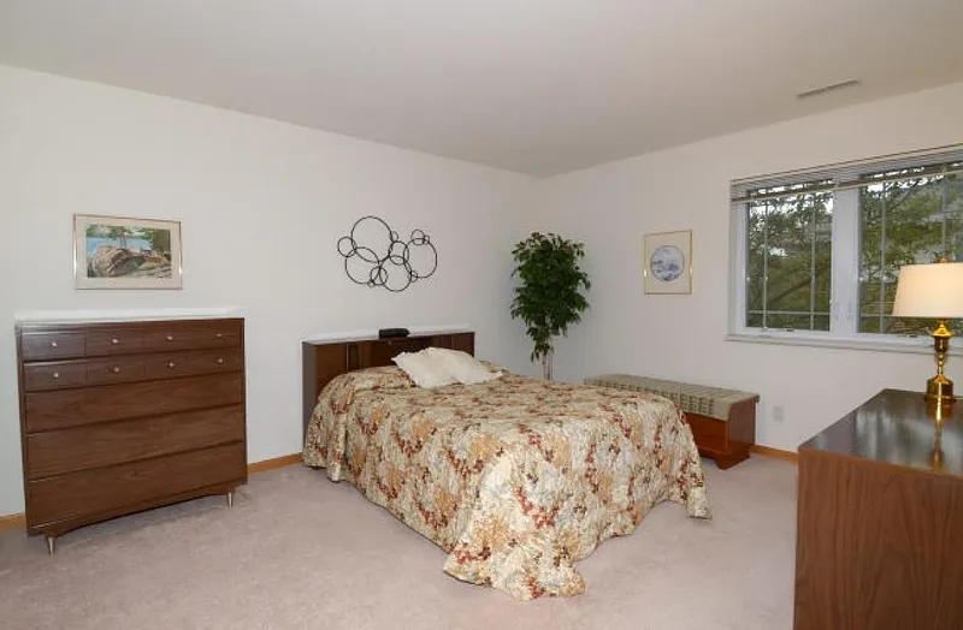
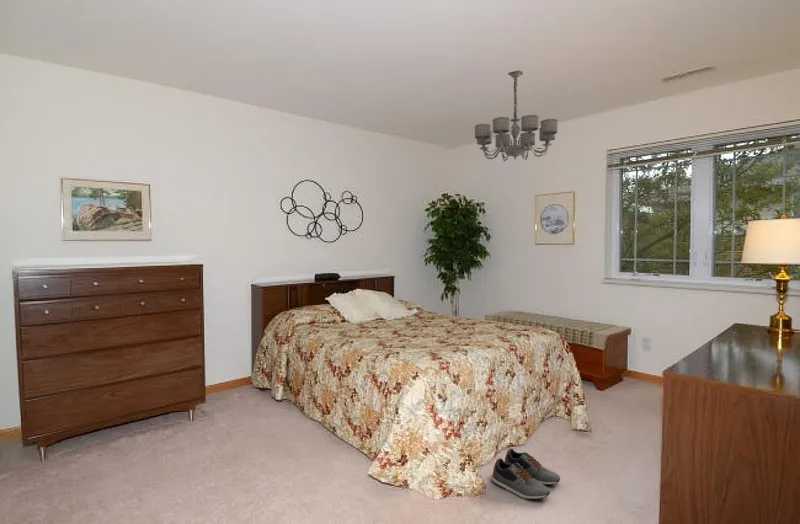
+ shoe [491,448,561,500]
+ chandelier [474,69,559,162]
